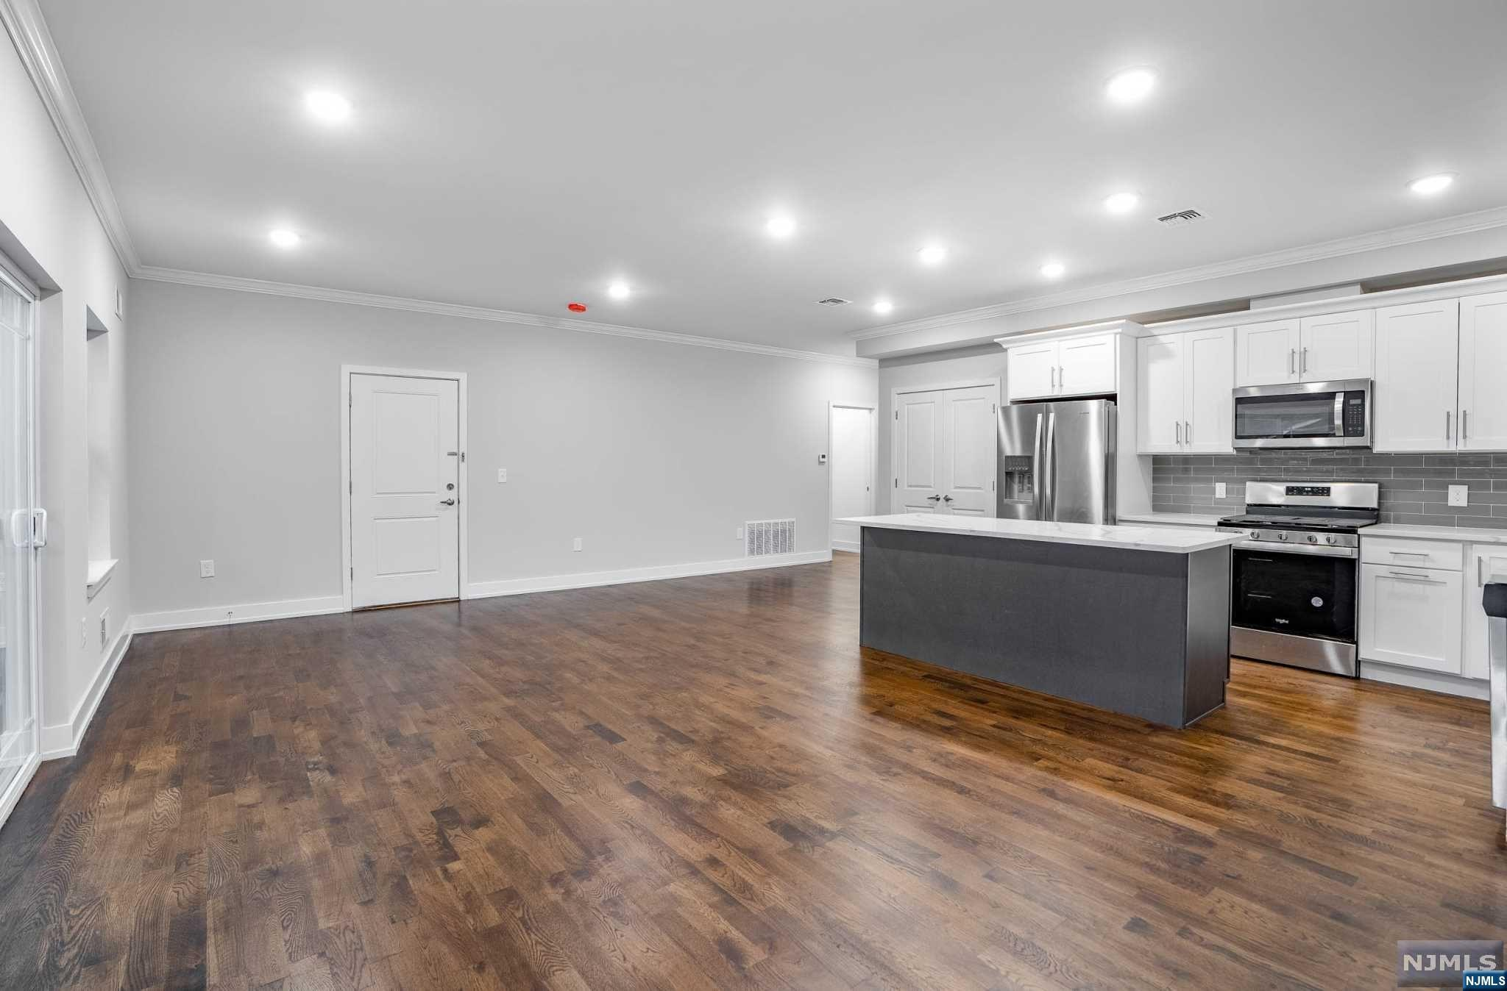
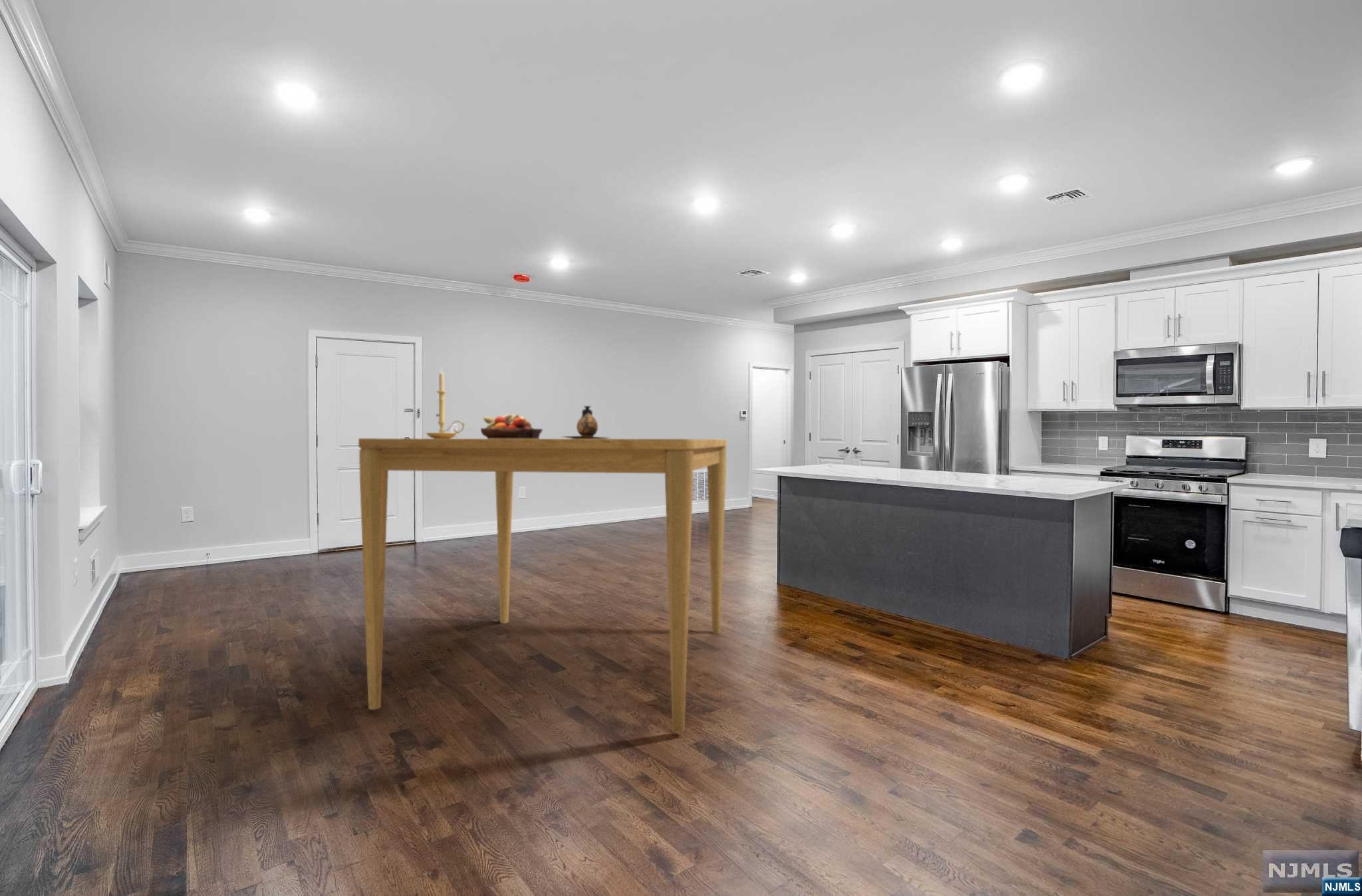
+ candle holder [425,366,466,439]
+ dining table [358,437,728,733]
+ fruit bowl [480,413,543,439]
+ vase [561,405,612,439]
